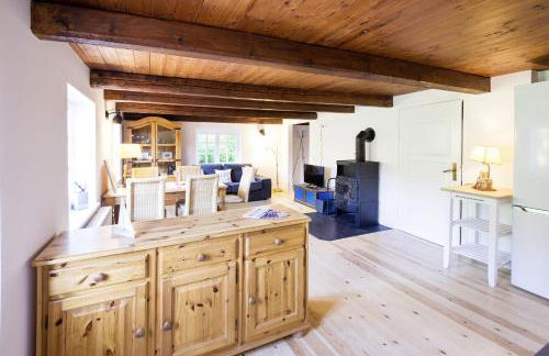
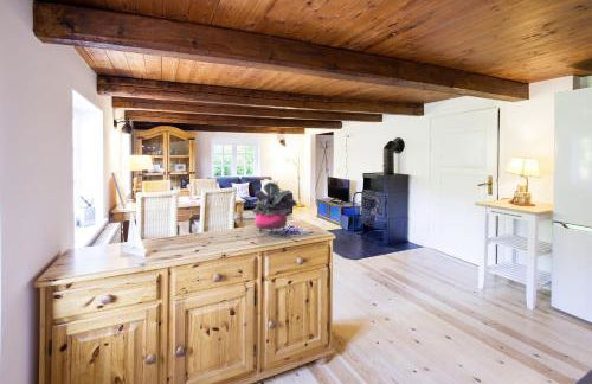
+ potted plant [251,181,298,233]
